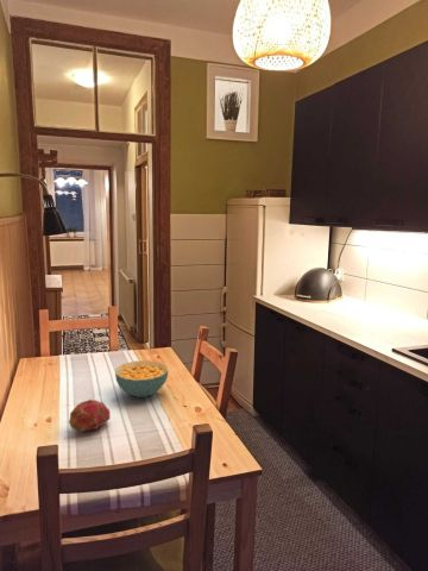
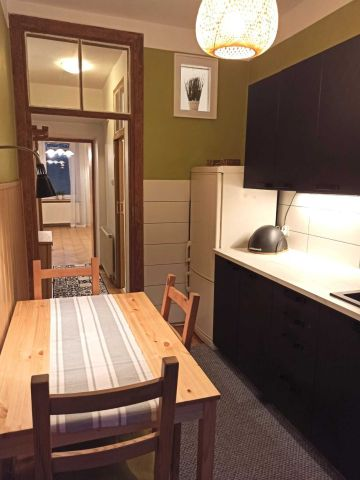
- cereal bowl [114,359,169,399]
- fruit [68,399,112,433]
